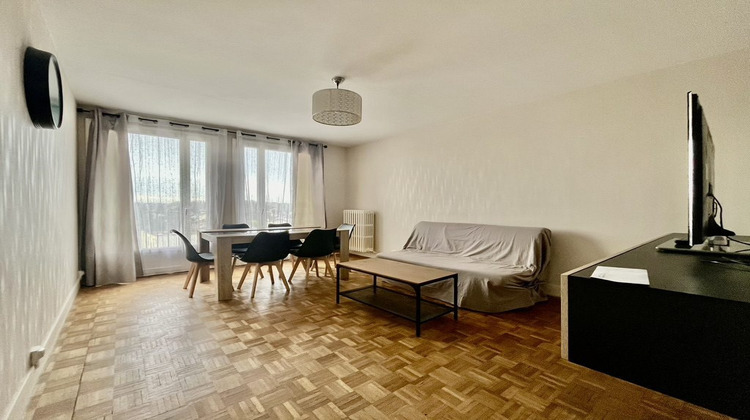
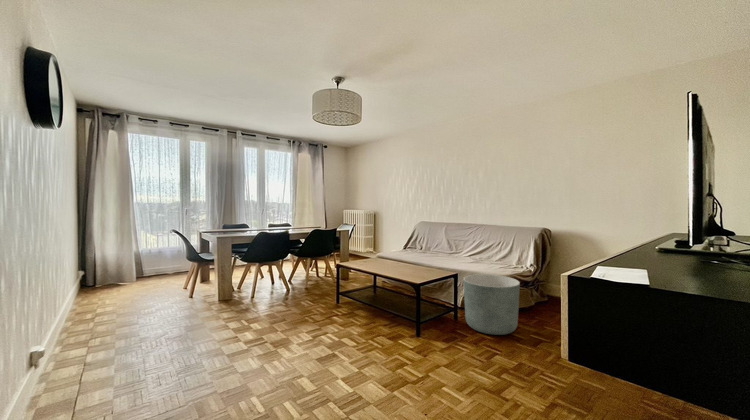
+ planter [462,273,521,336]
